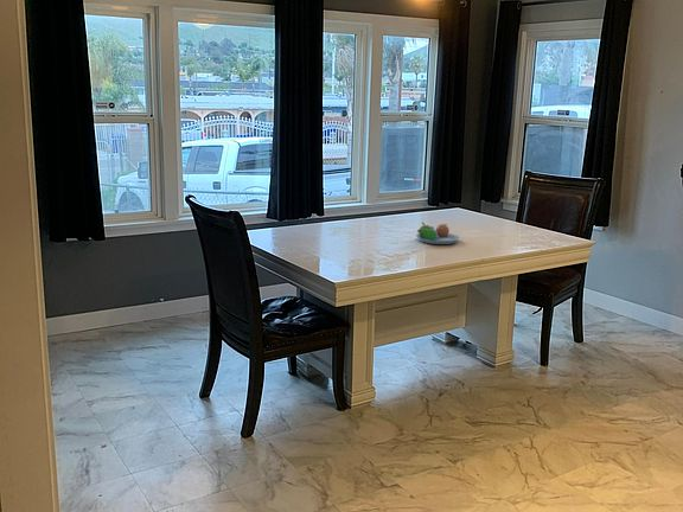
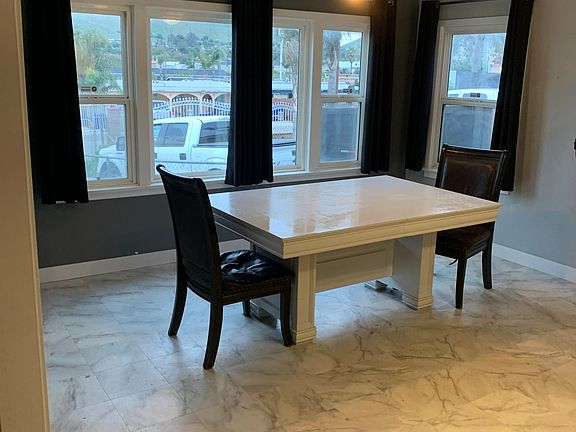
- fruit bowl [415,222,461,245]
